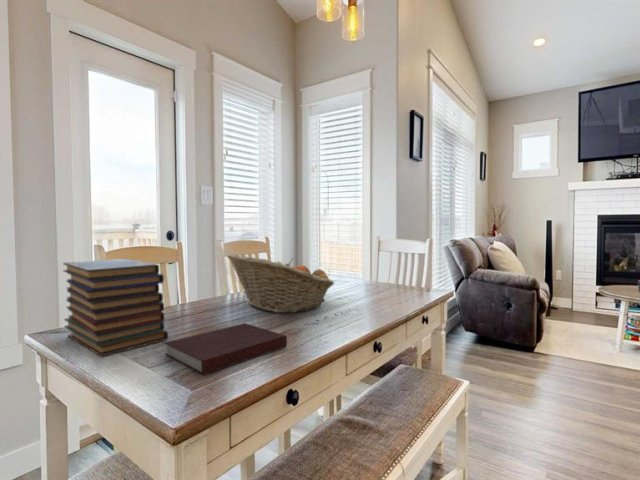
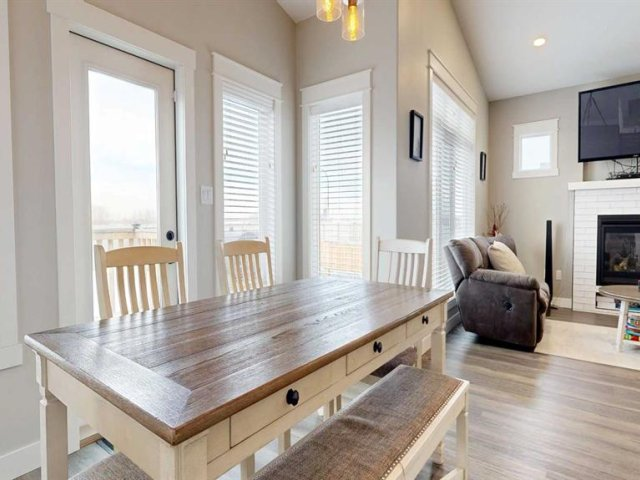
- notebook [164,322,288,375]
- fruit basket [226,252,335,314]
- book stack [62,258,169,357]
